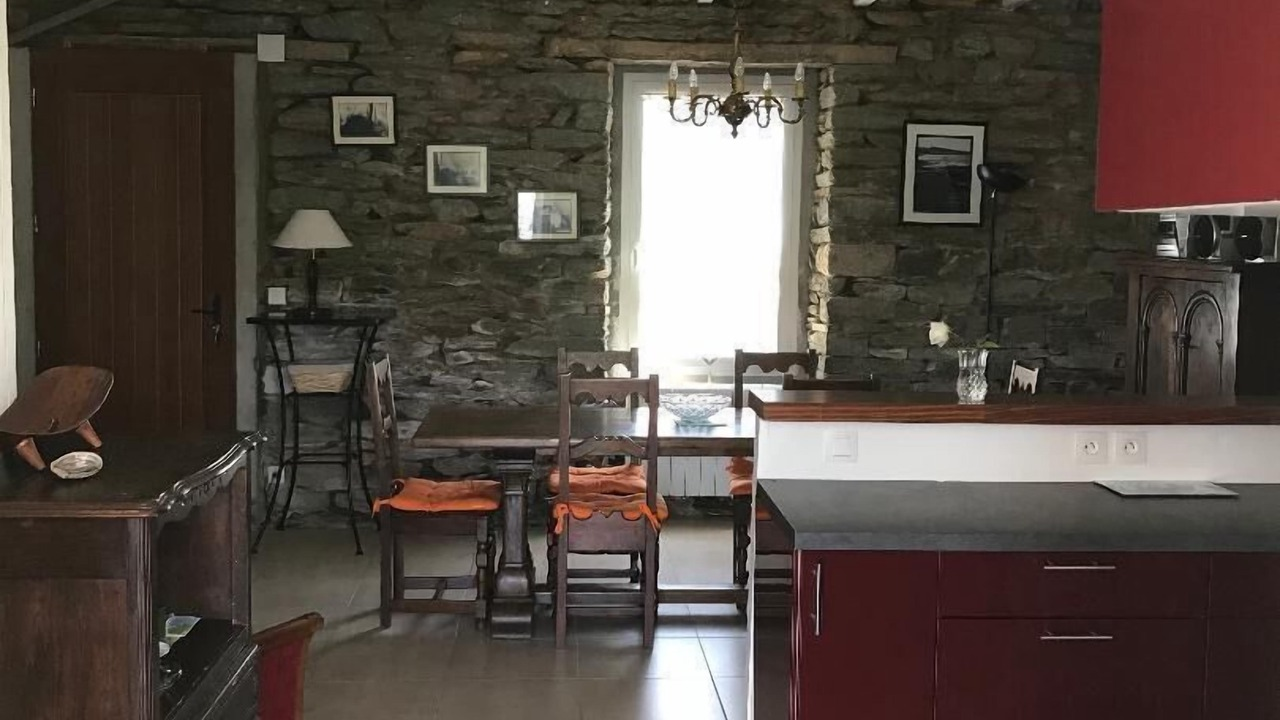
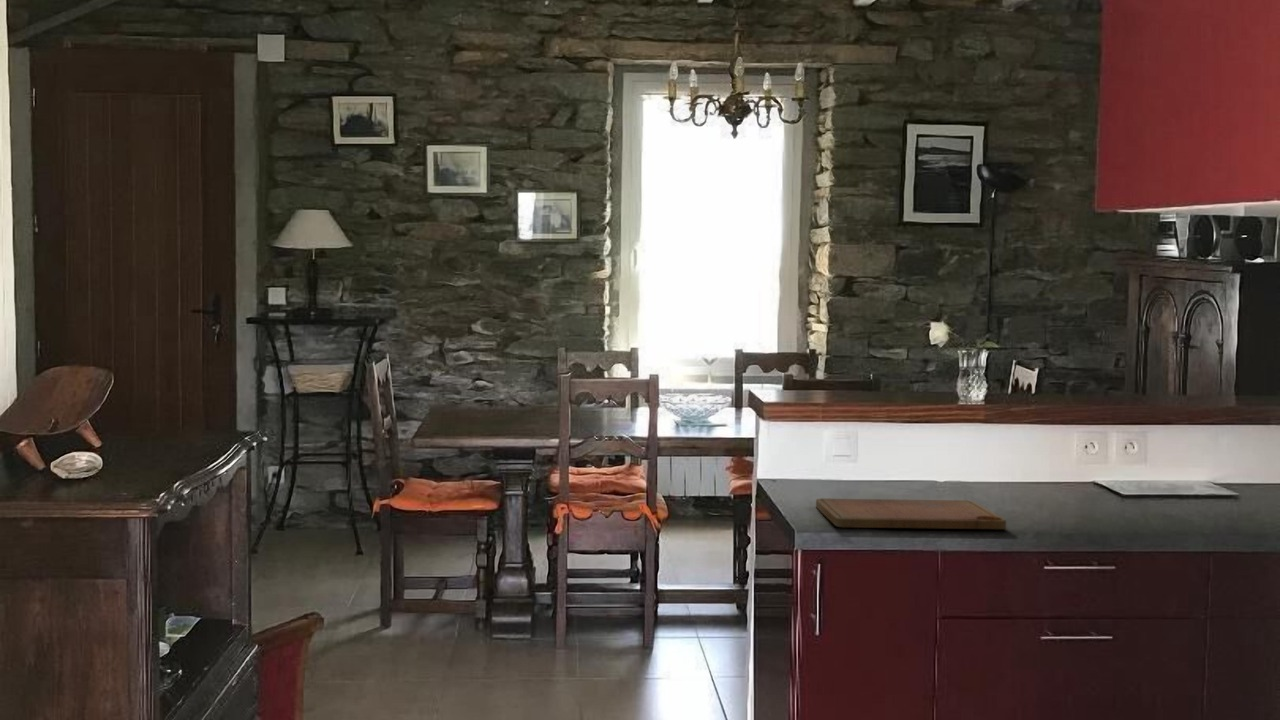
+ cutting board [815,497,1007,530]
